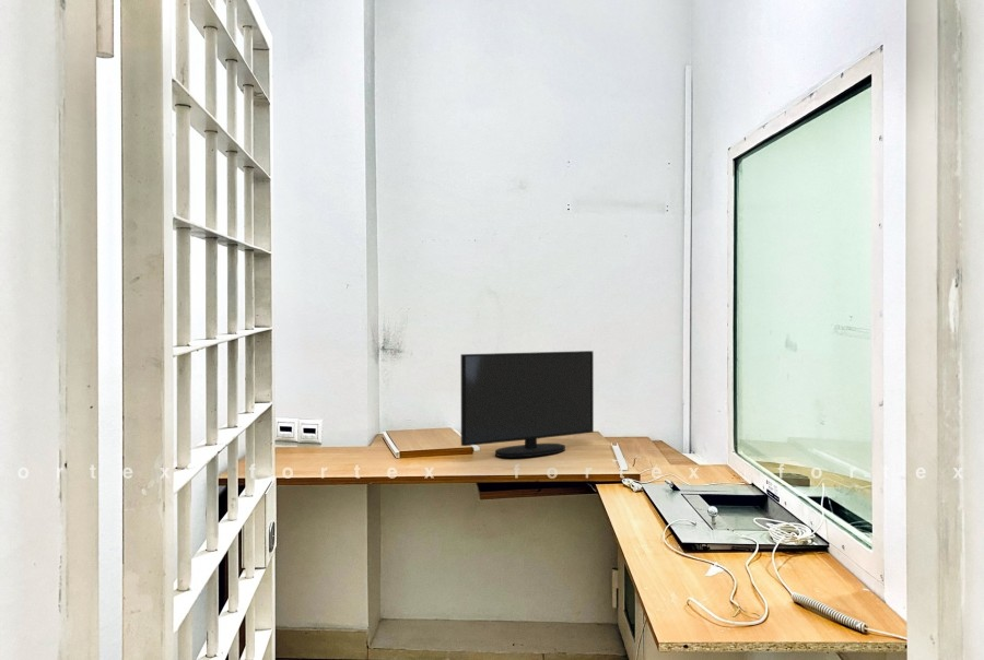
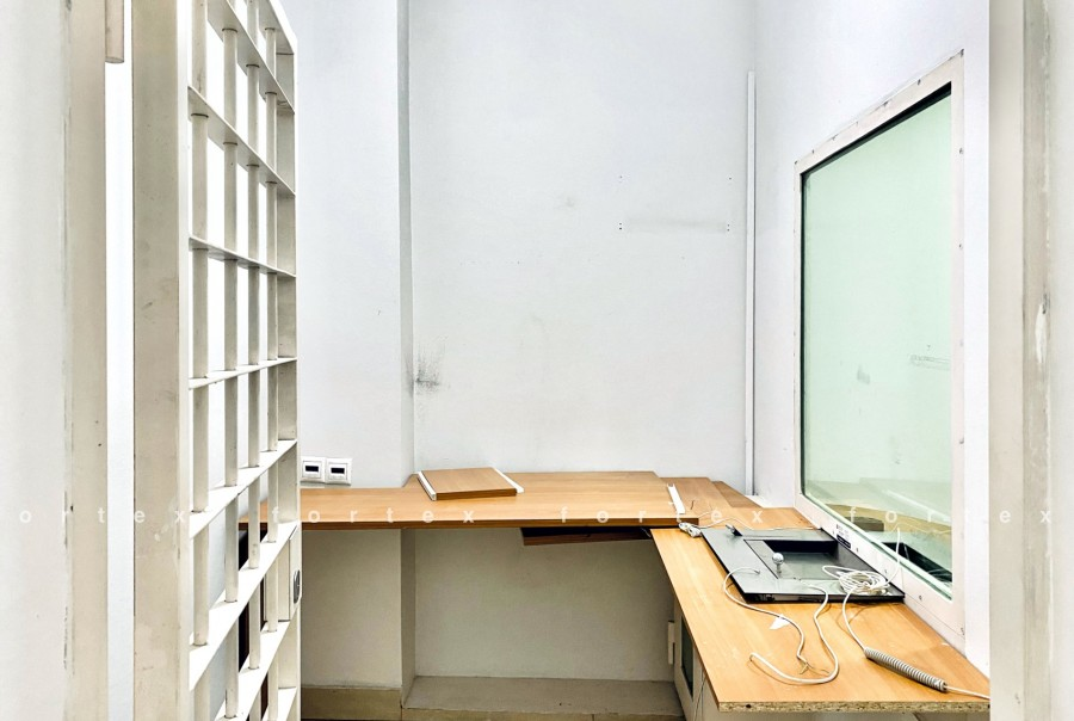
- monitor [460,350,595,459]
